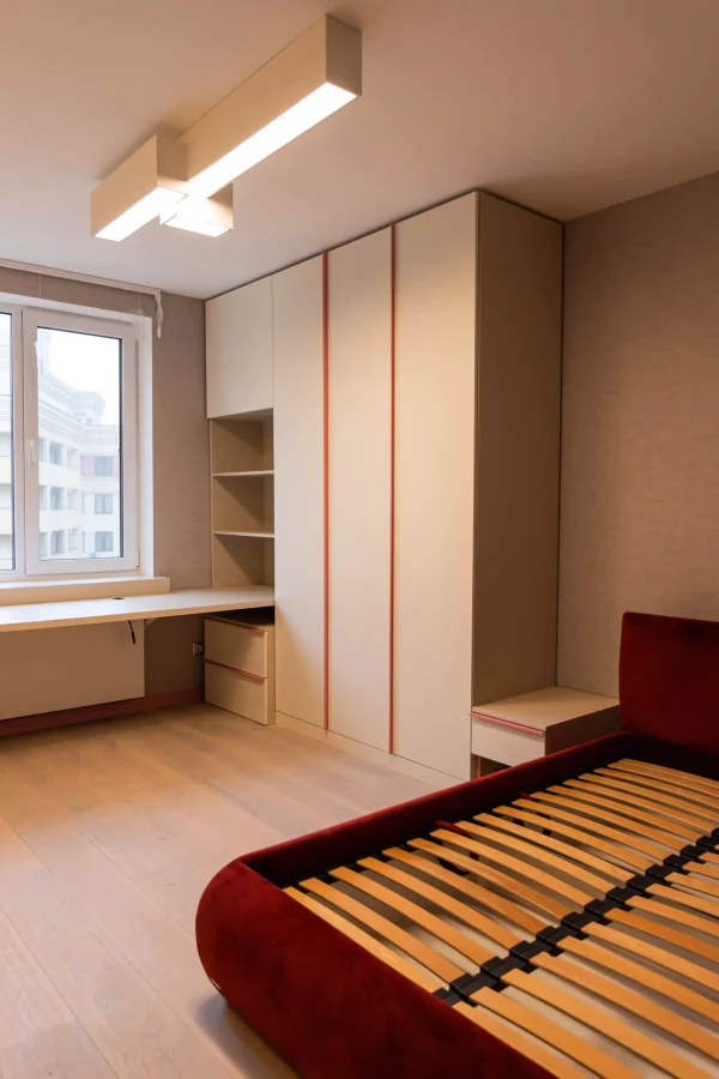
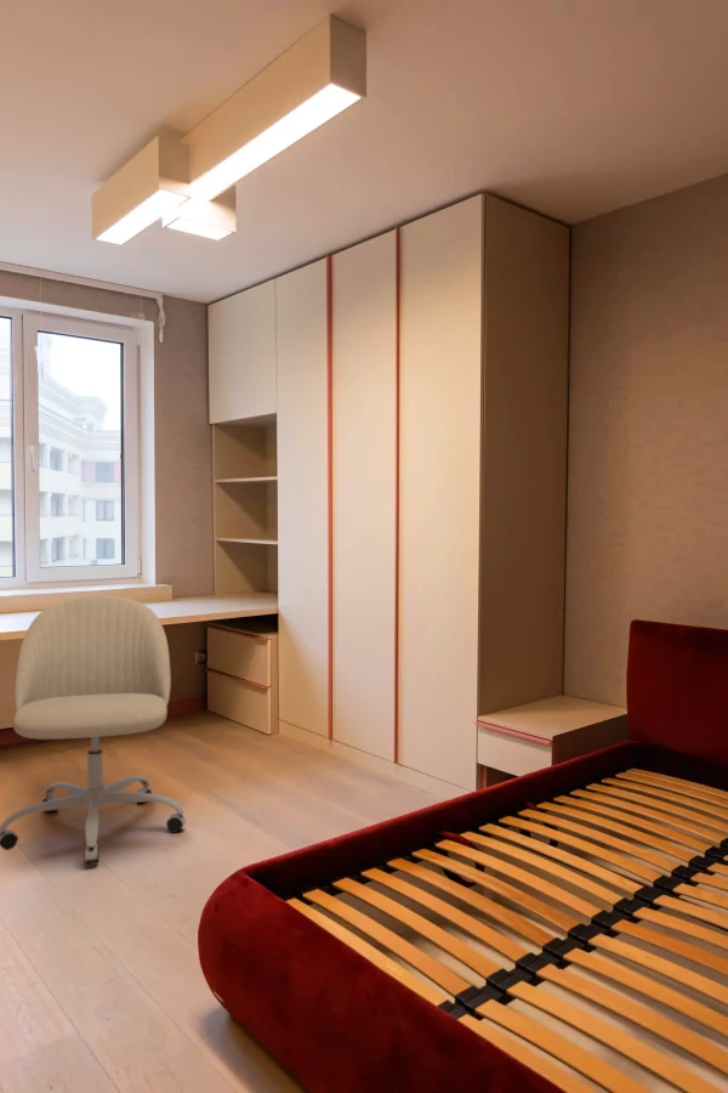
+ office chair [0,595,187,865]
